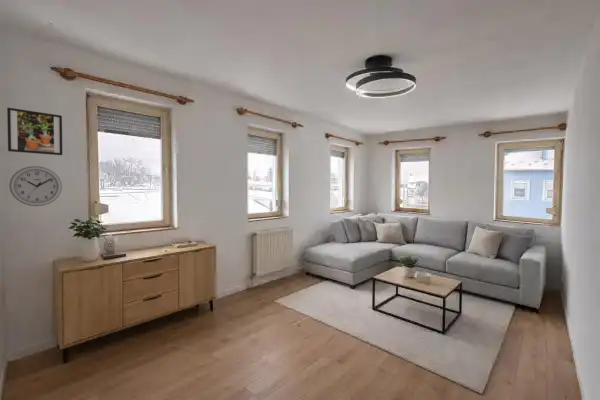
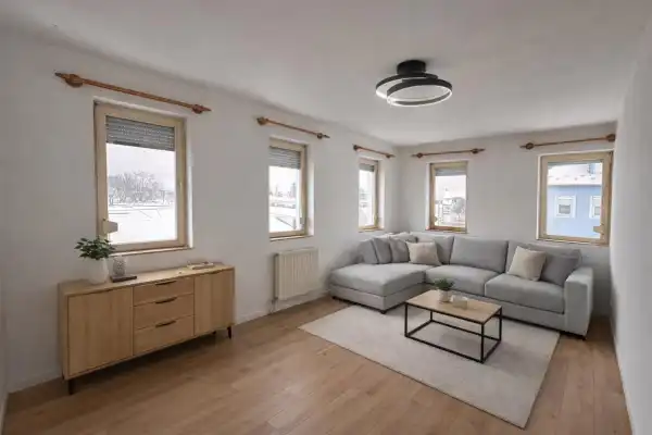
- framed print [6,107,63,156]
- wall clock [8,165,63,207]
